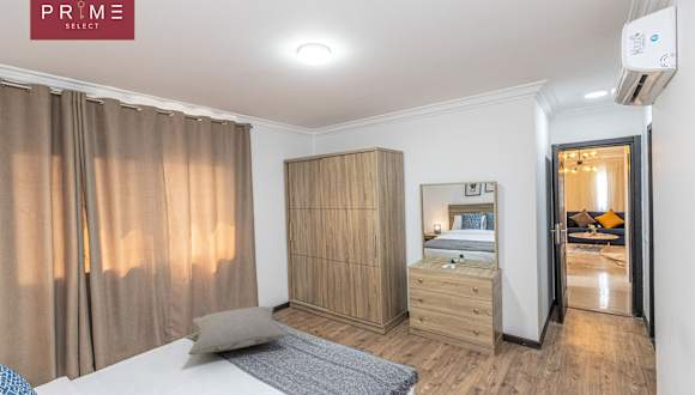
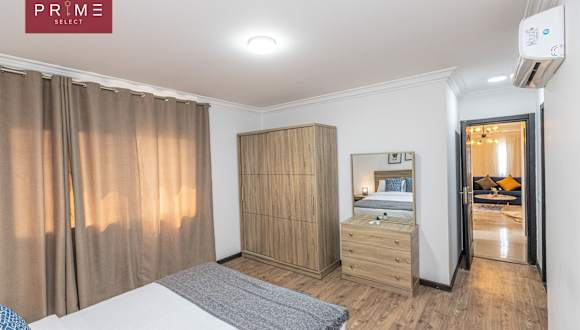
- pillow [187,305,289,356]
